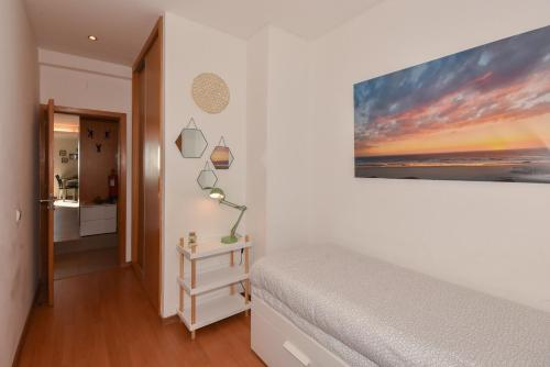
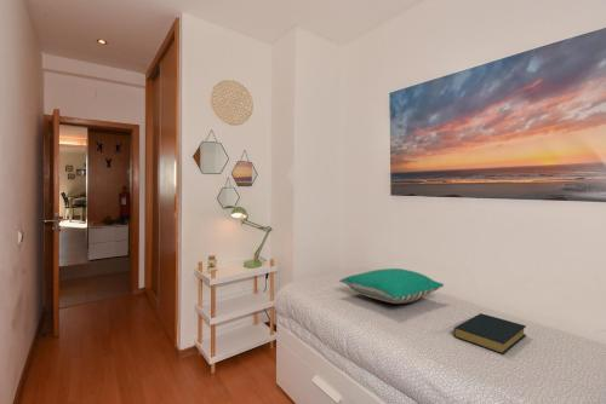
+ pillow [338,267,445,305]
+ hardback book [452,312,527,356]
